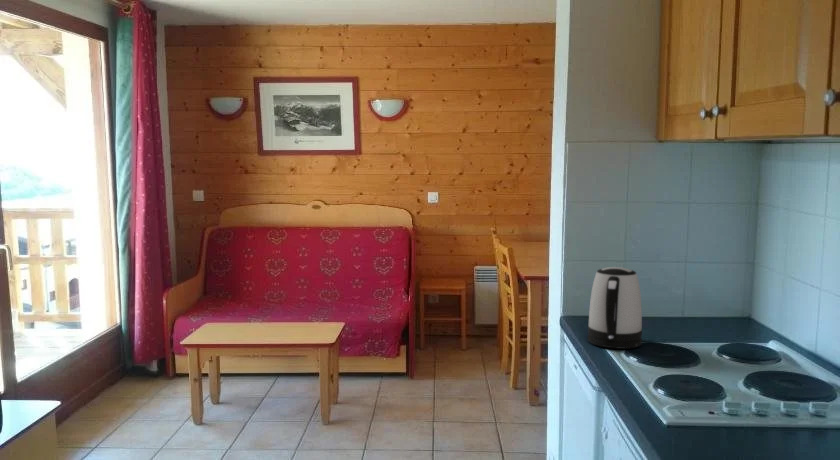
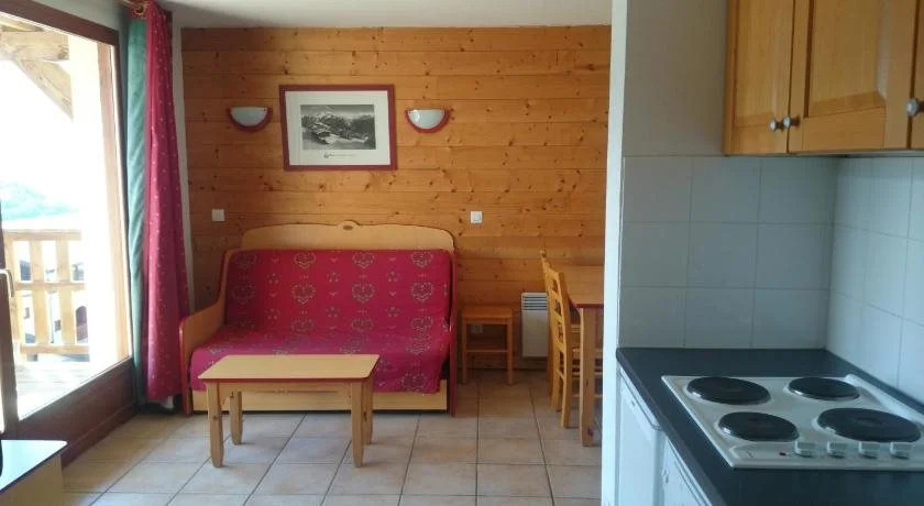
- kettle [587,266,643,350]
